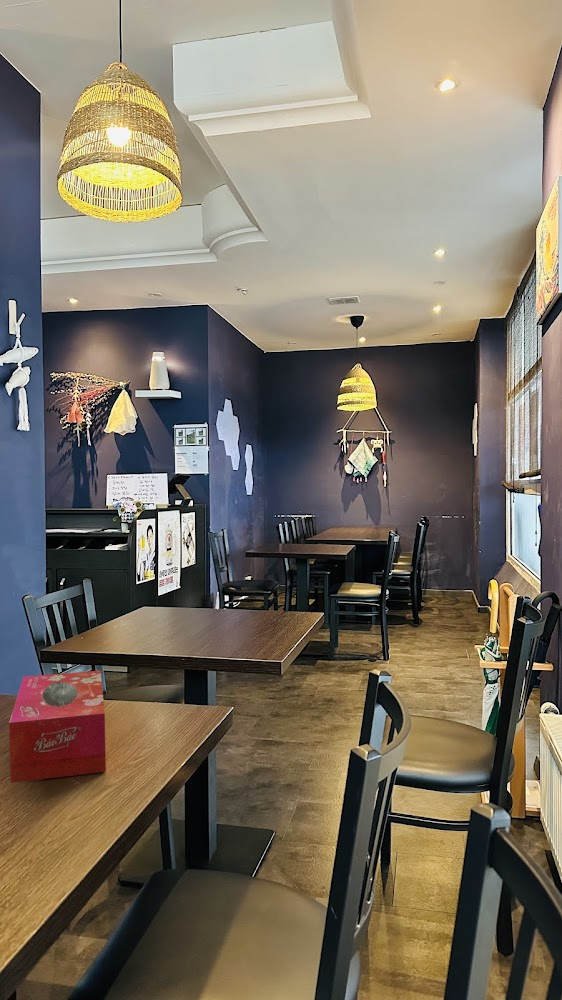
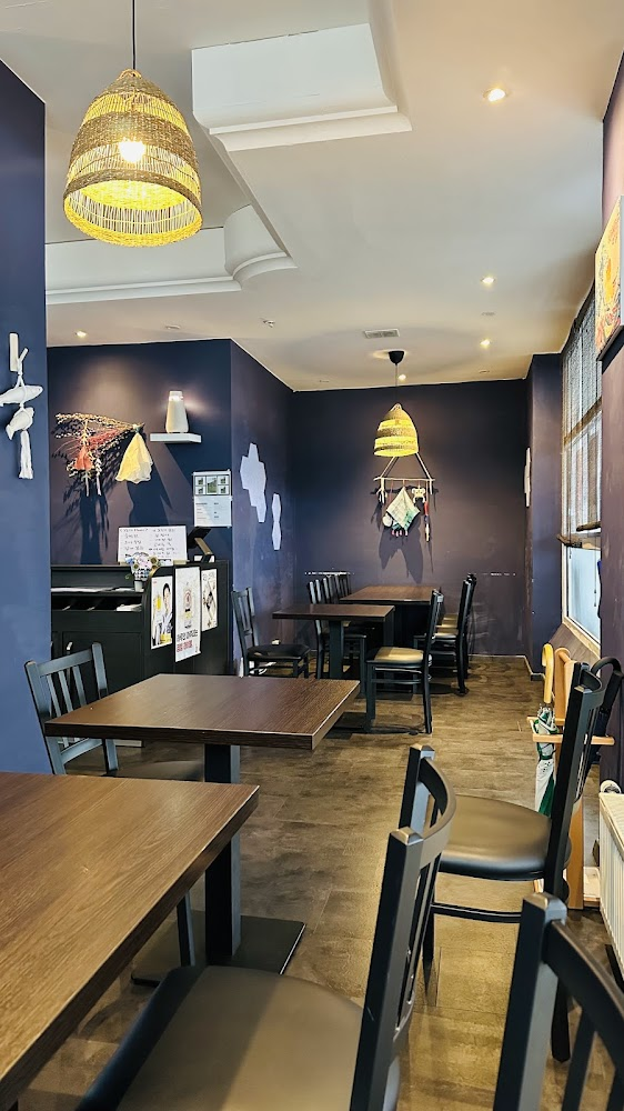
- tissue box [8,670,107,784]
